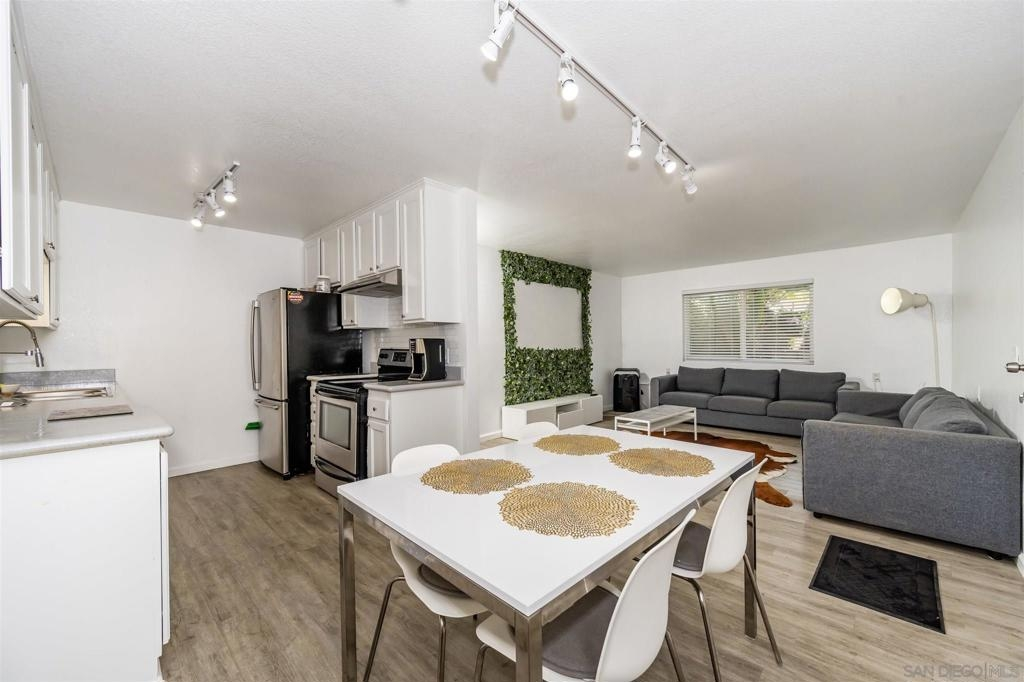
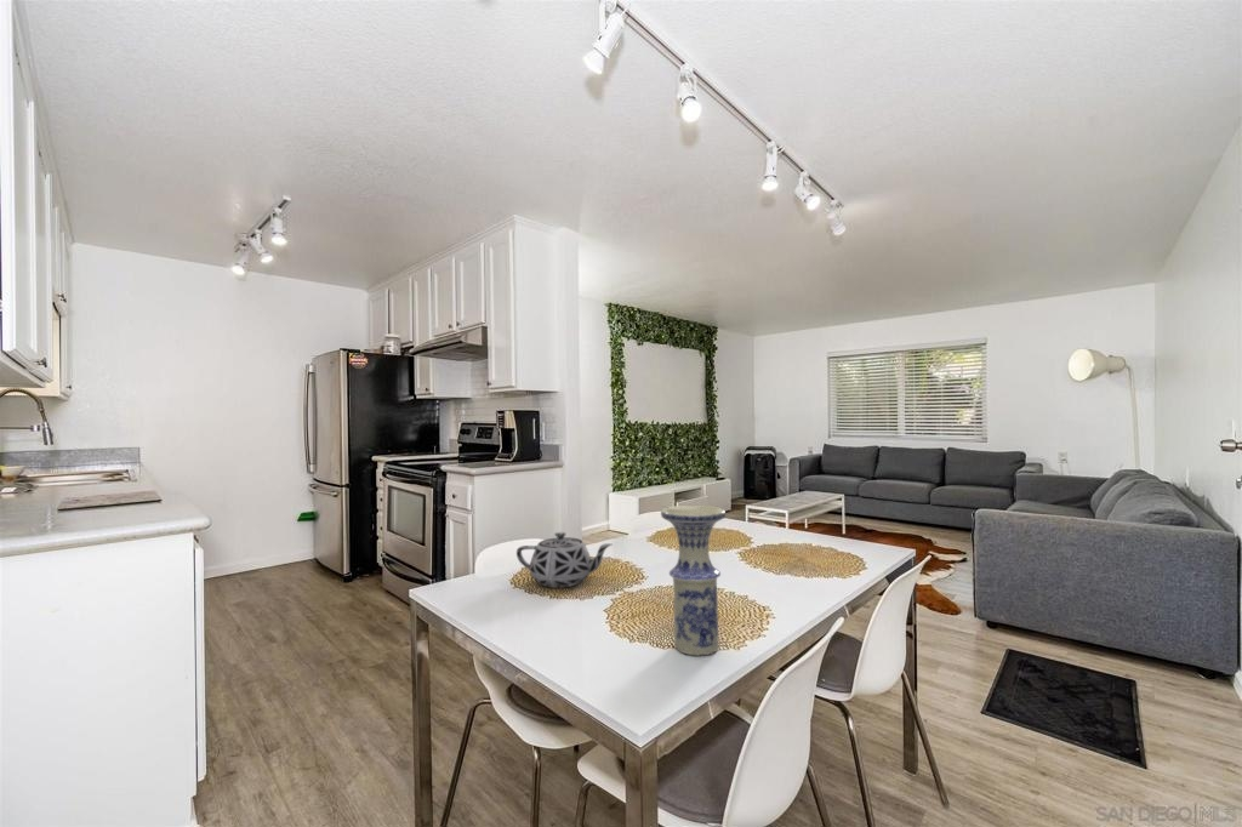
+ teapot [515,531,613,589]
+ vase [660,504,727,656]
